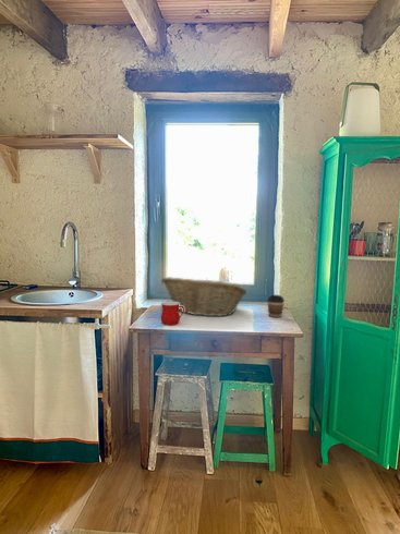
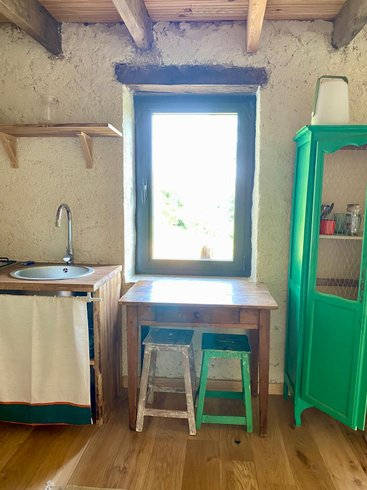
- mug [160,301,184,327]
- fruit basket [160,276,249,317]
- coffee cup [266,293,286,318]
